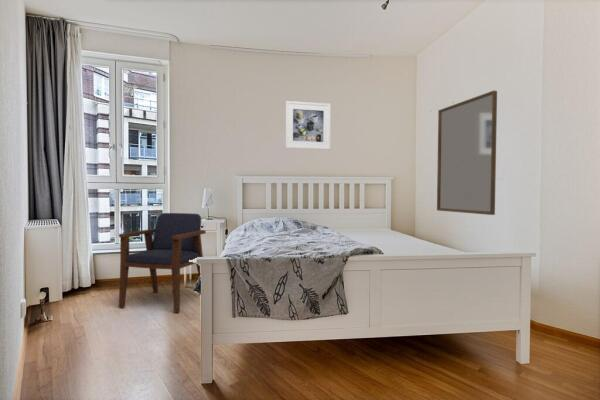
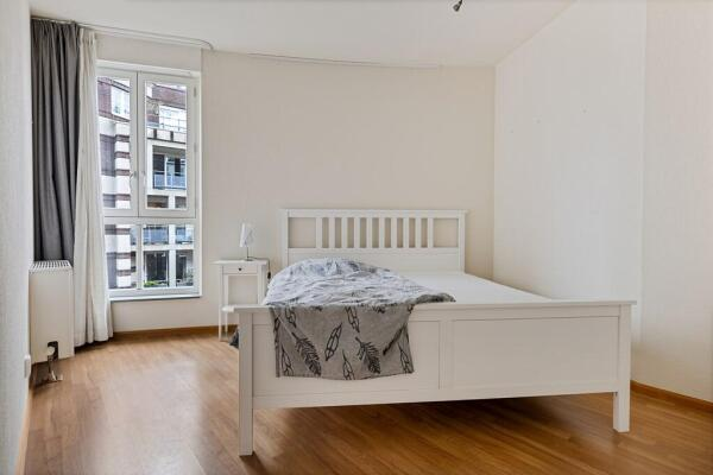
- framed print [284,100,332,151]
- armchair [118,212,207,314]
- home mirror [436,90,498,216]
